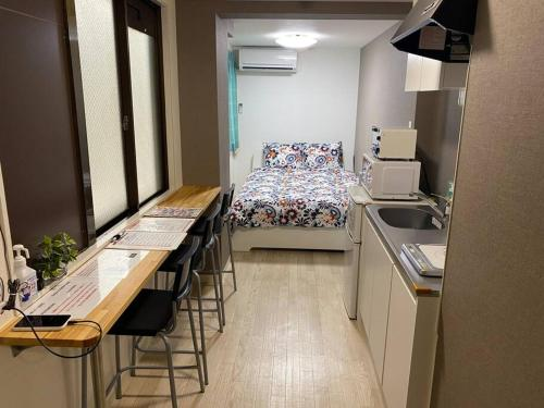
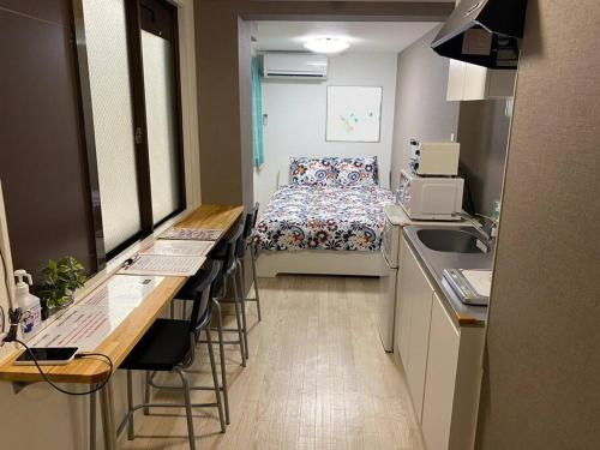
+ wall art [324,85,384,144]
